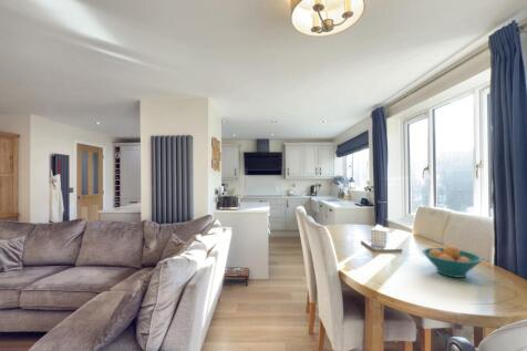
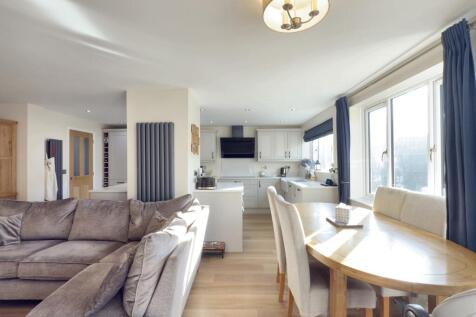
- fruit bowl [421,245,484,279]
